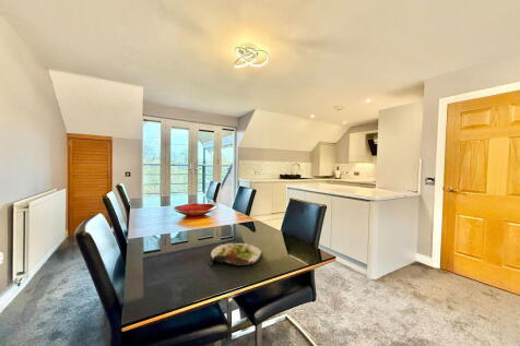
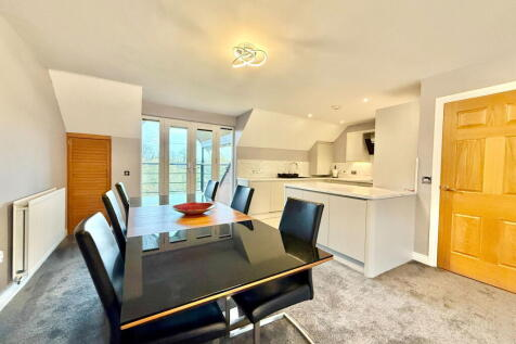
- salad plate [206,242,264,266]
